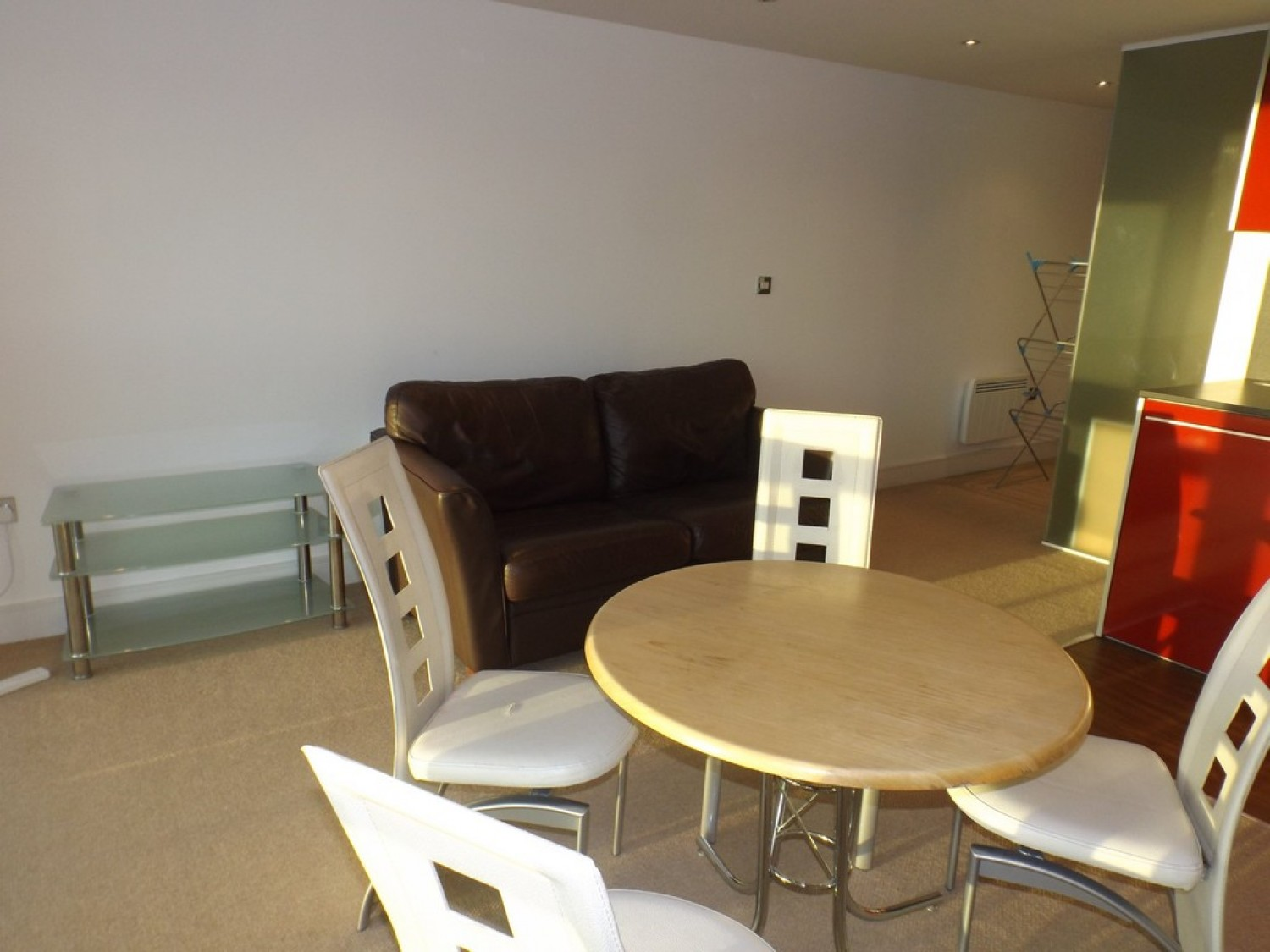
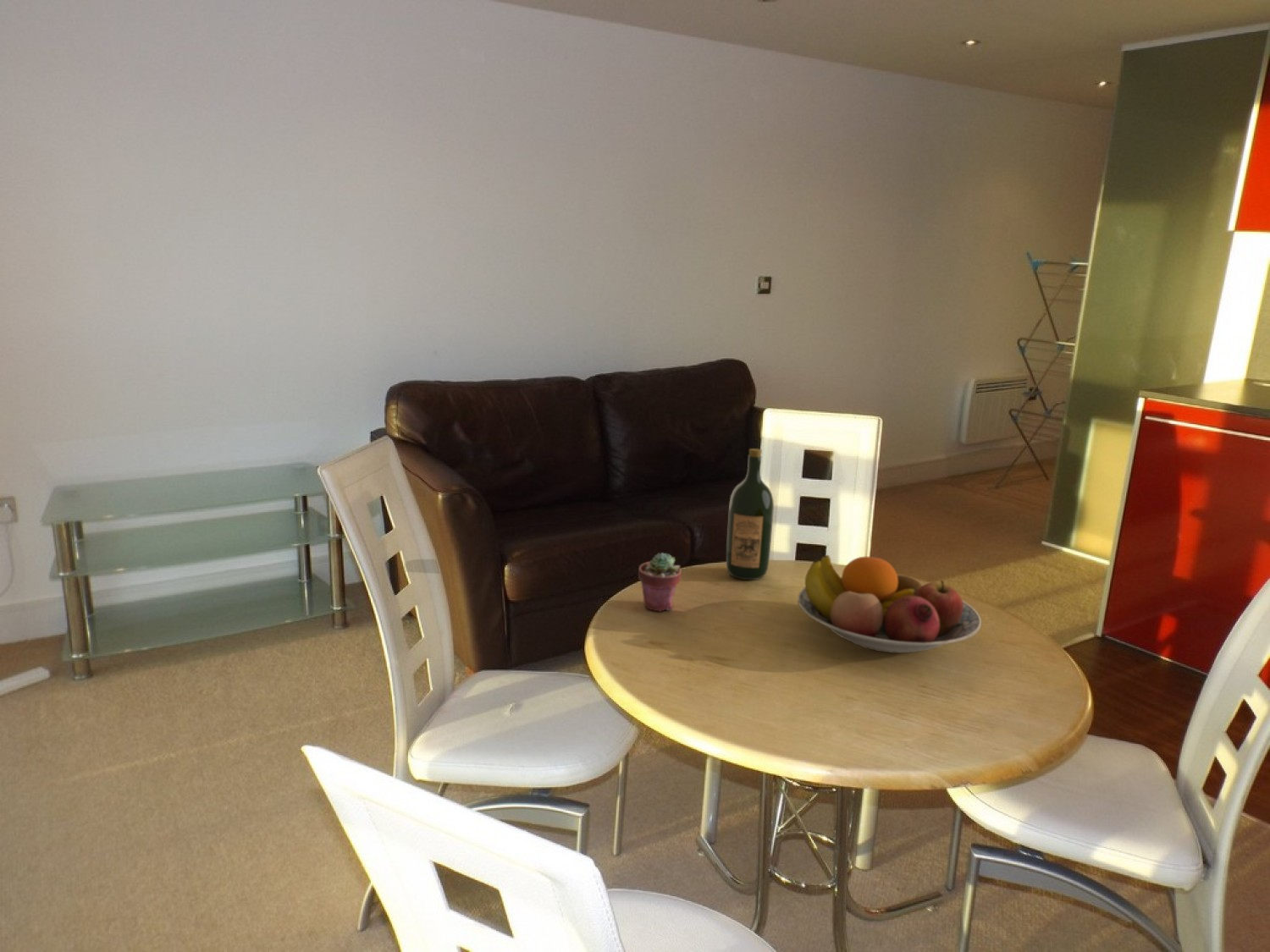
+ fruit bowl [797,554,982,654]
+ wine bottle [726,448,775,581]
+ potted succulent [638,552,682,613]
